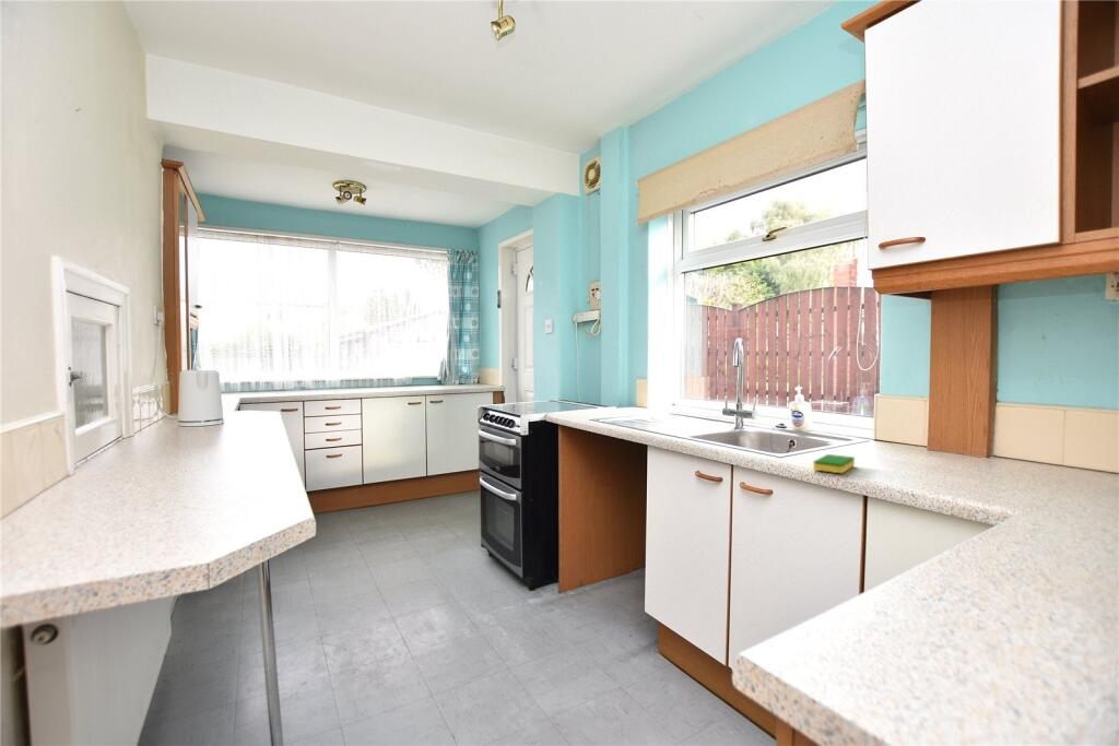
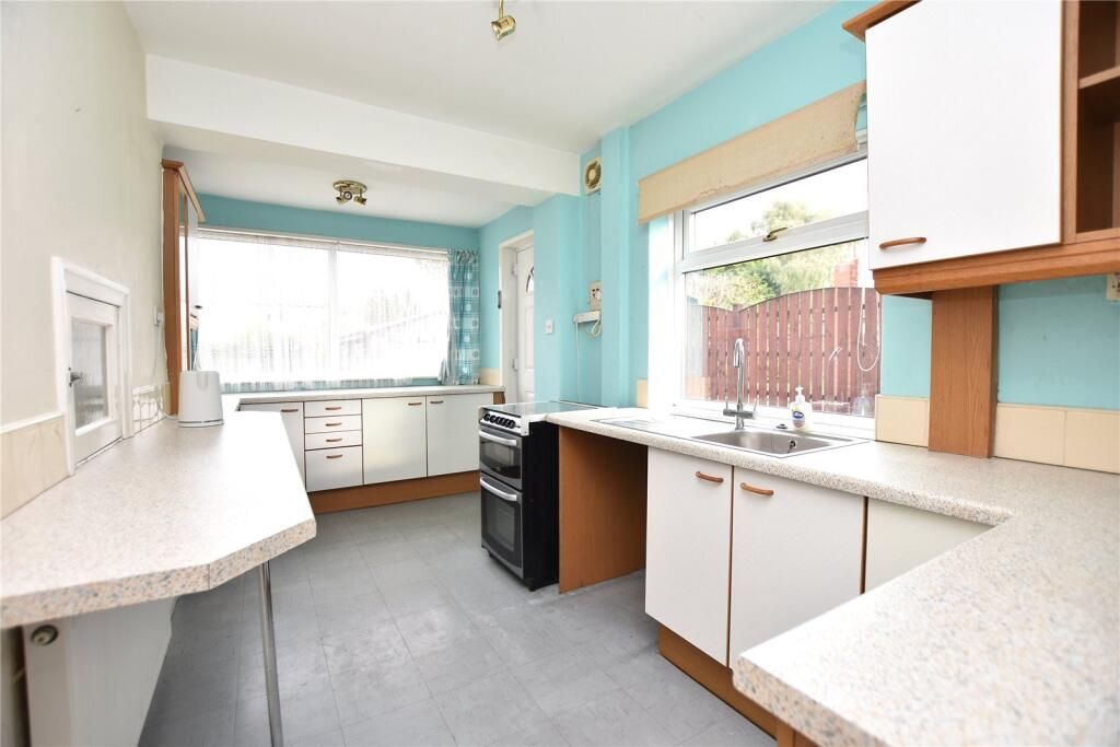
- dish sponge [812,453,856,474]
